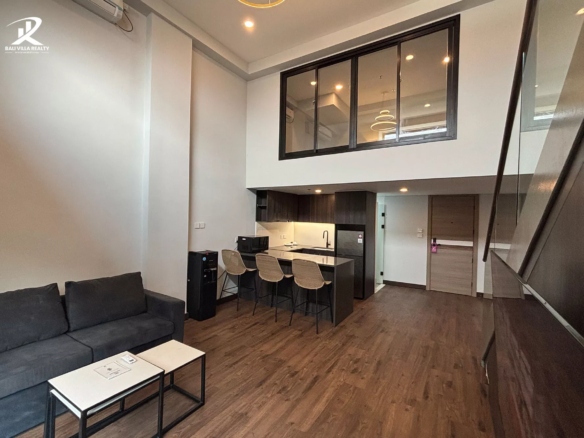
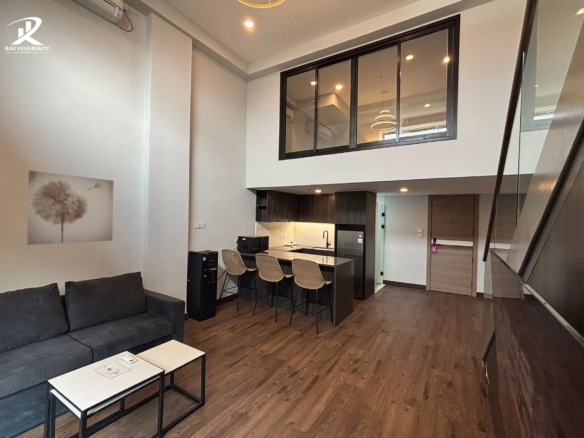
+ wall art [26,169,114,246]
